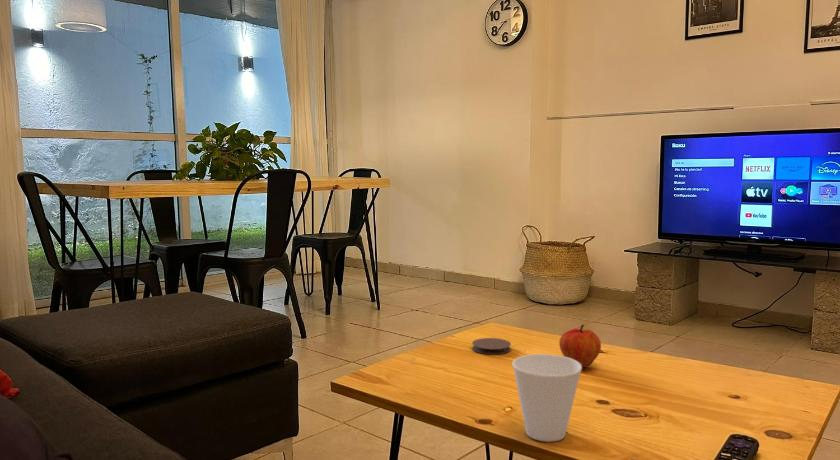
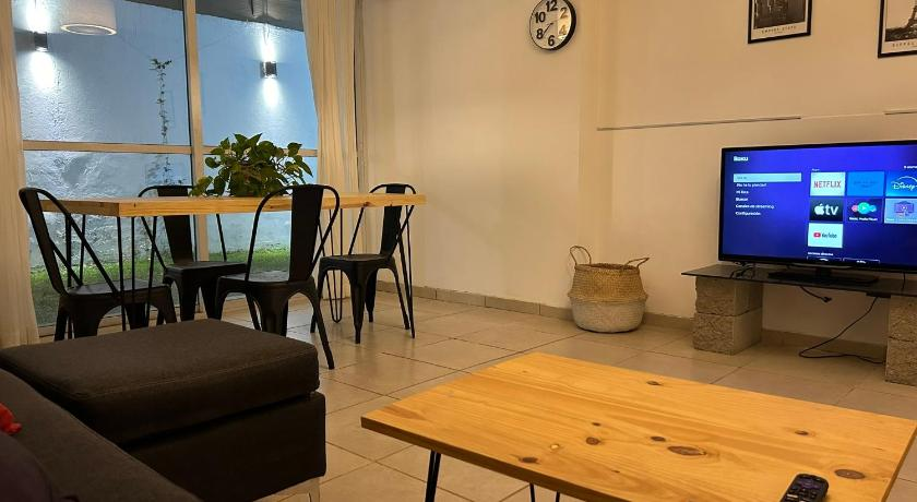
- coaster [471,337,512,355]
- cup [511,353,583,443]
- fruit [558,323,602,369]
